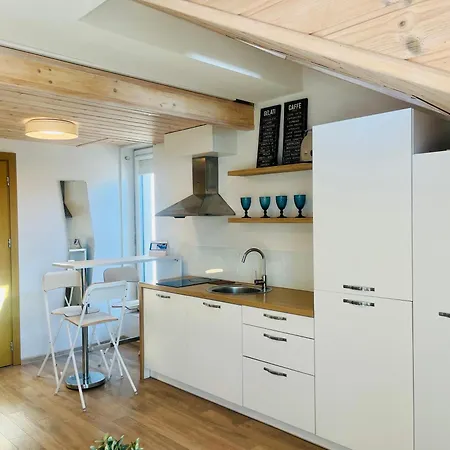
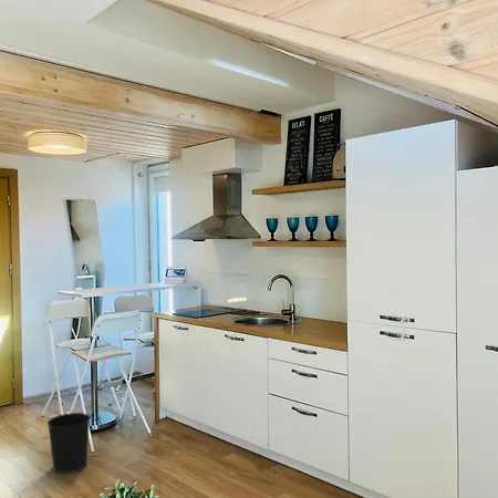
+ wastebasket [46,412,92,475]
